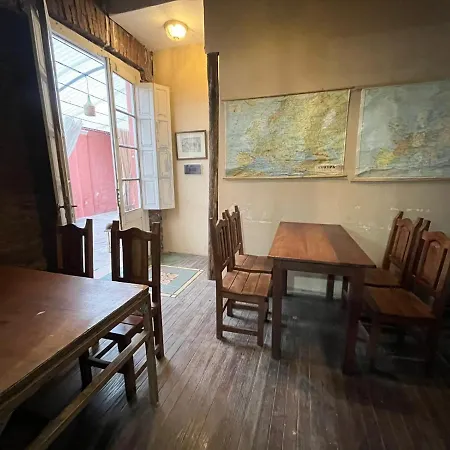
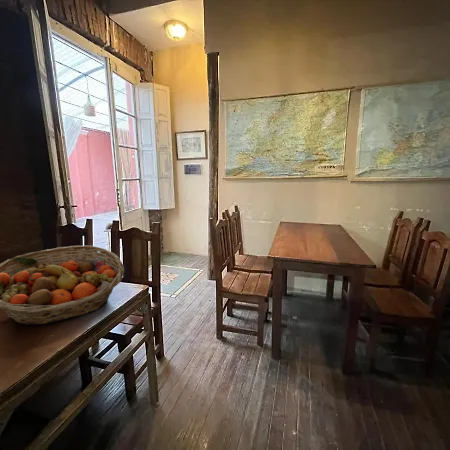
+ fruit basket [0,244,125,326]
